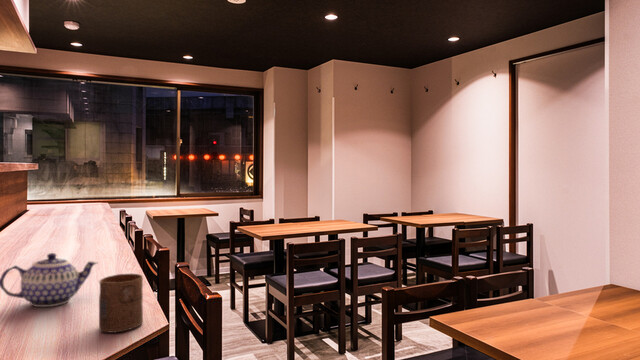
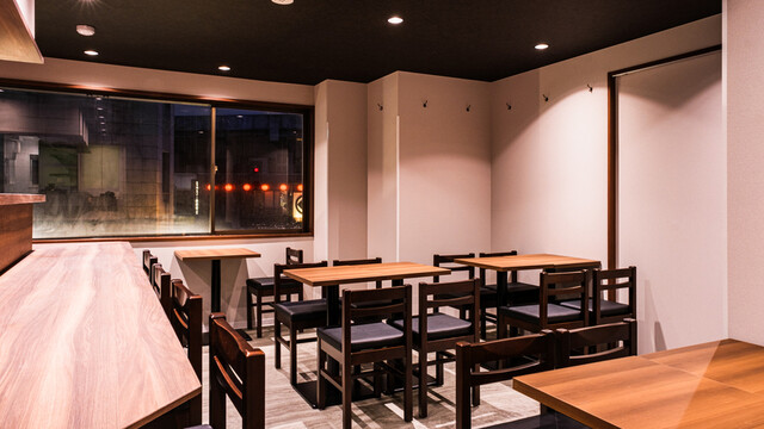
- cup [98,273,144,334]
- teapot [0,252,98,308]
